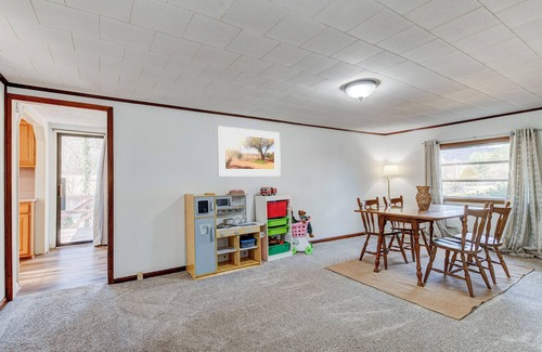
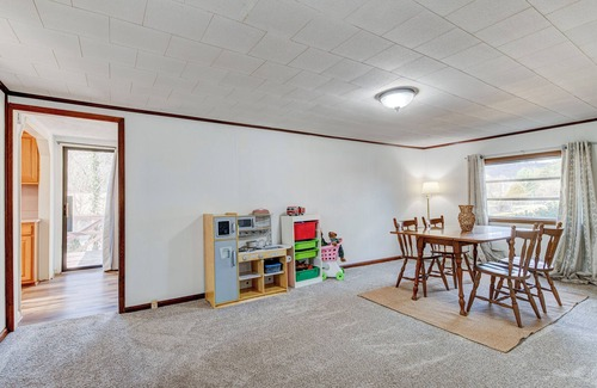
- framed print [217,125,282,178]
